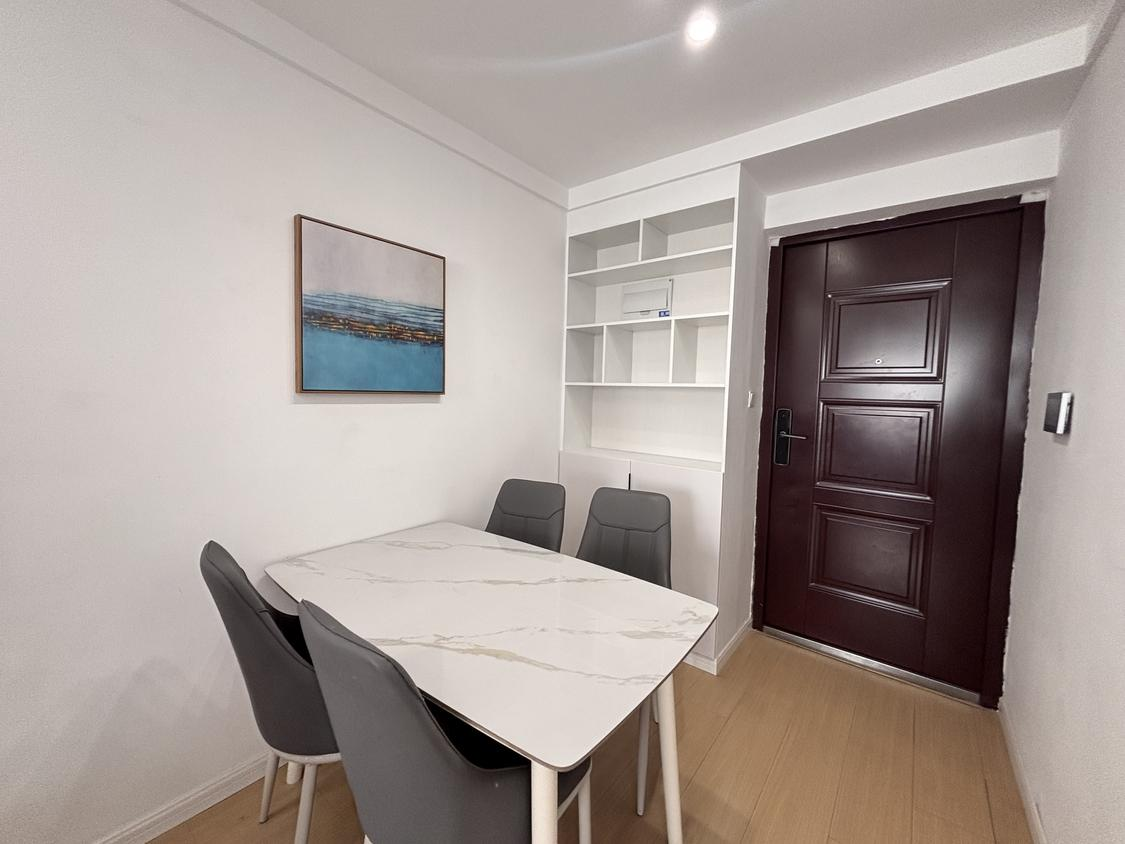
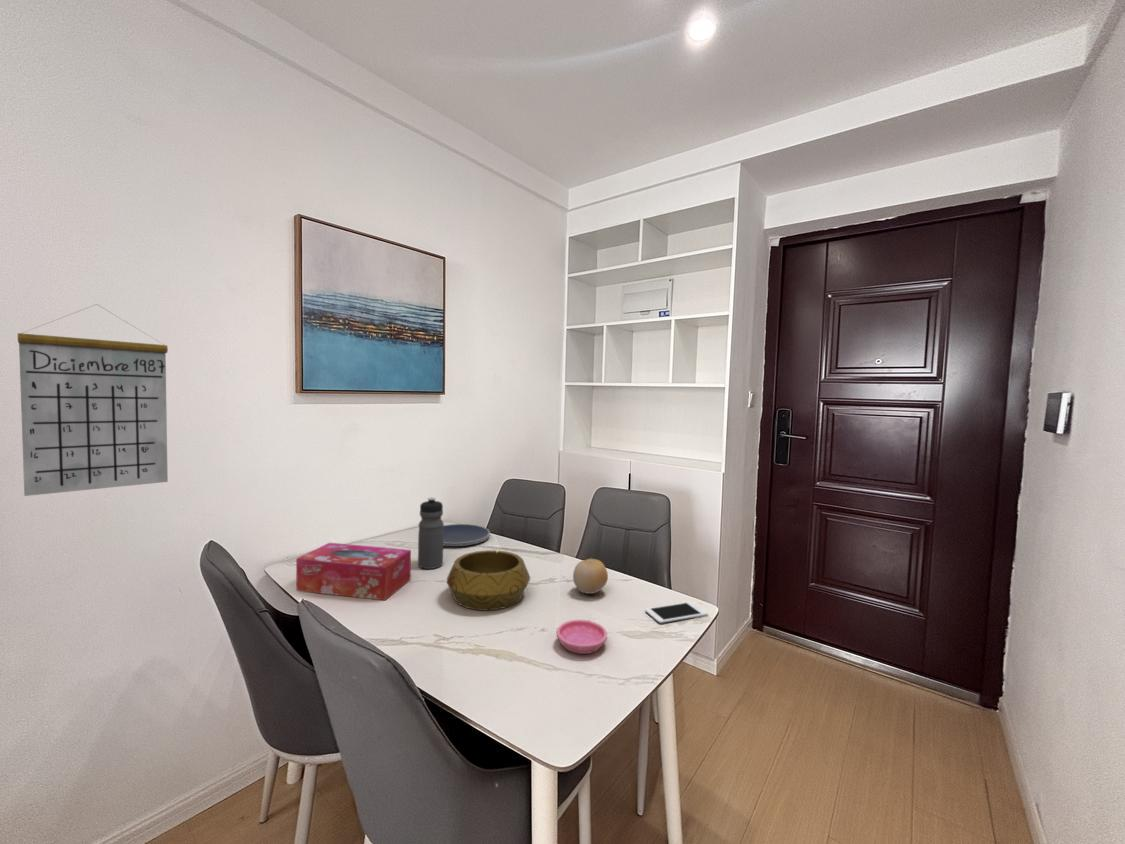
+ saucer [556,619,608,655]
+ decorative bowl [446,549,531,611]
+ fruit [572,558,609,595]
+ cell phone [644,601,709,624]
+ water bottle [417,497,445,570]
+ plate [443,523,491,547]
+ calendar [17,303,169,497]
+ tissue box [295,542,412,601]
